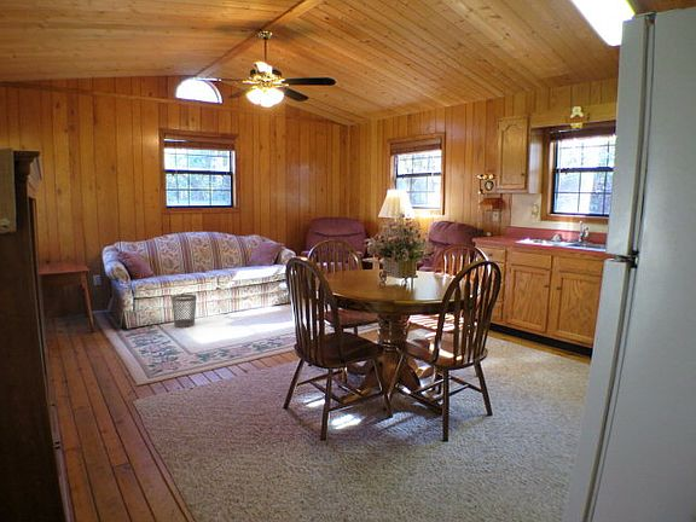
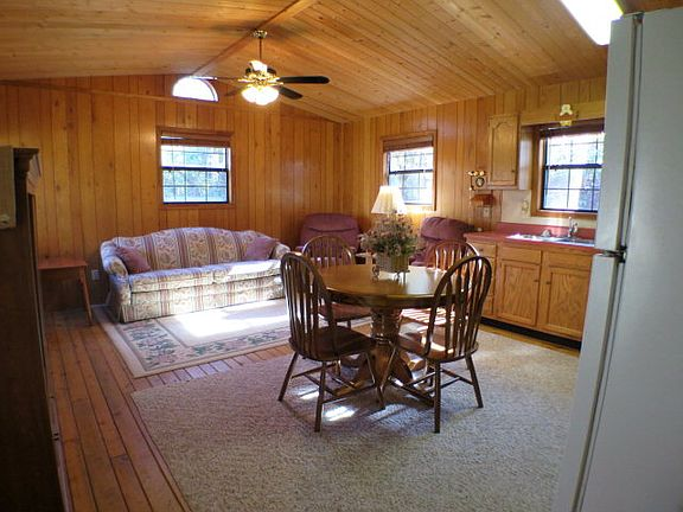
- wastebasket [170,294,198,329]
